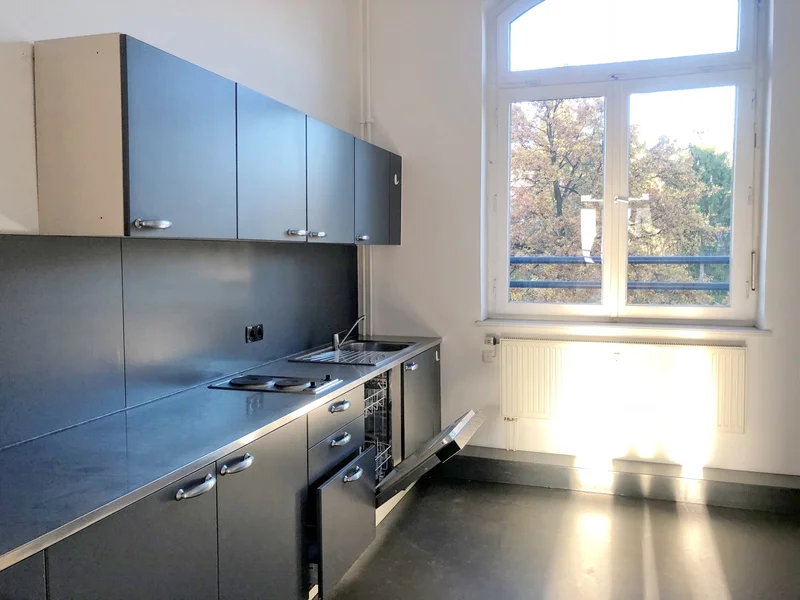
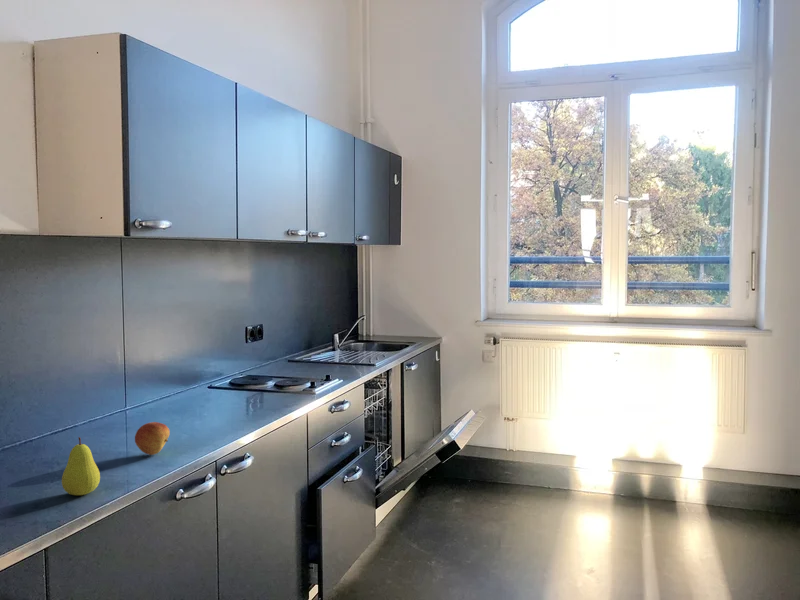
+ fruit [61,436,101,496]
+ fruit [134,421,171,456]
